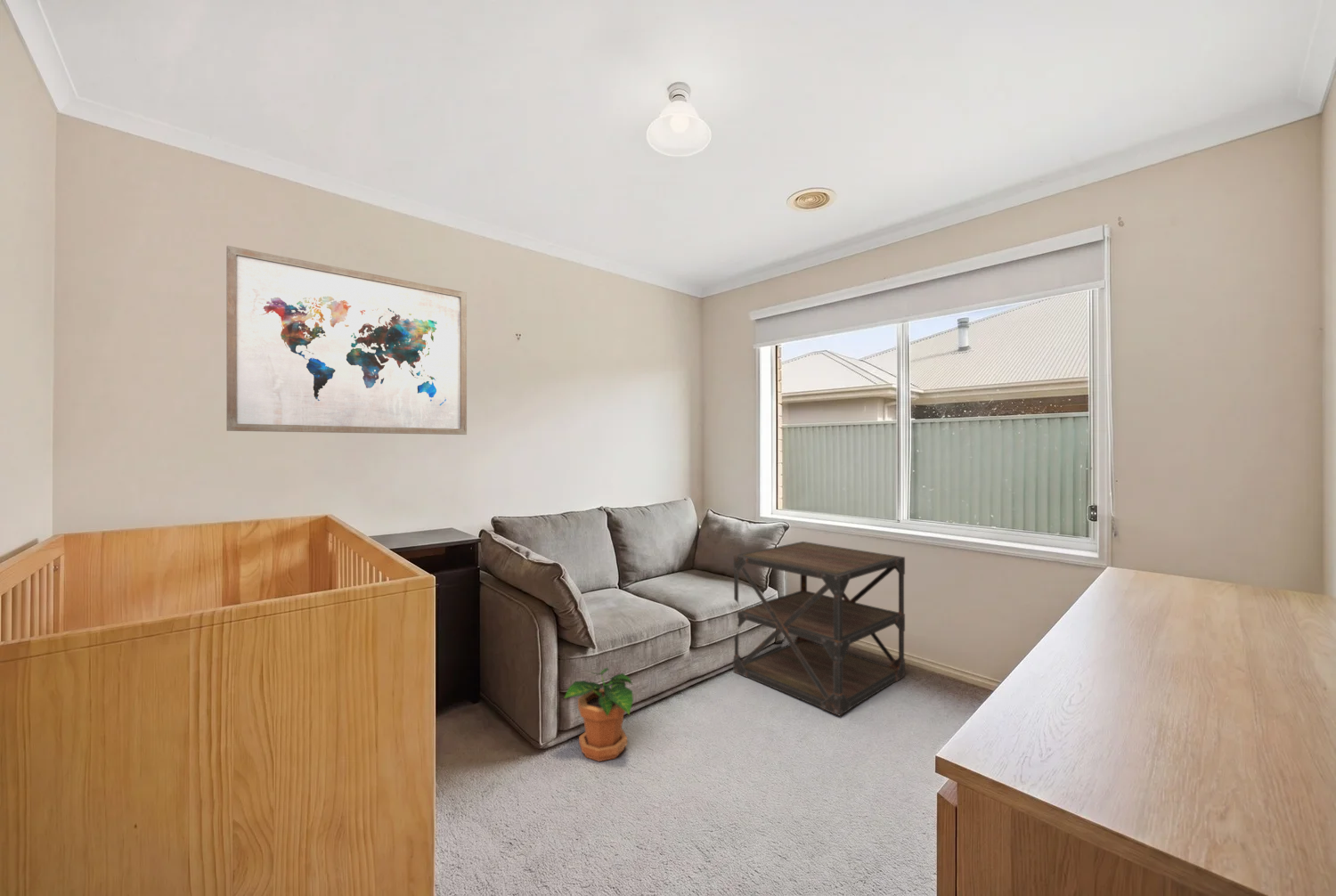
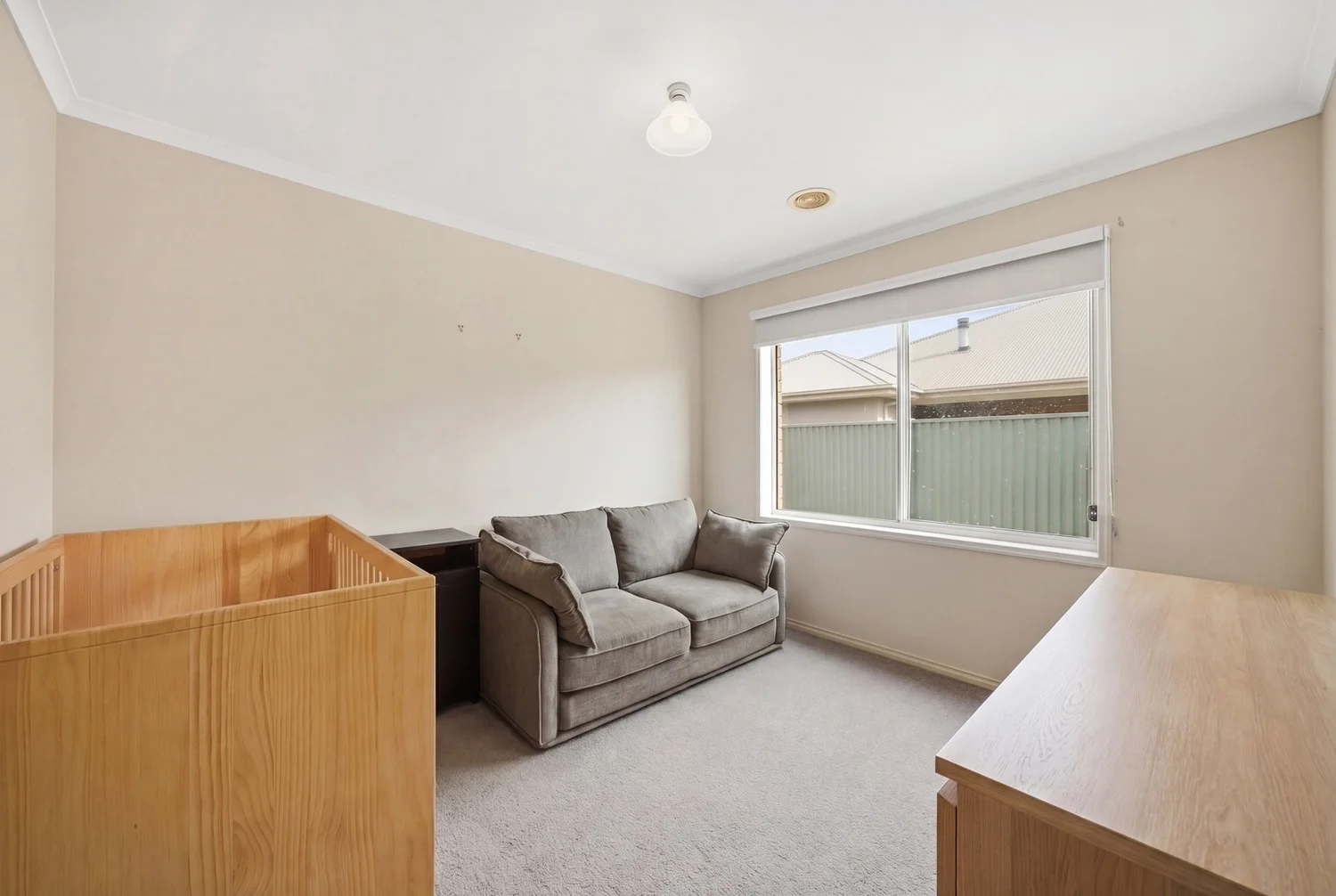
- side table [732,541,906,717]
- potted plant [563,667,634,762]
- wall art [225,245,468,436]
